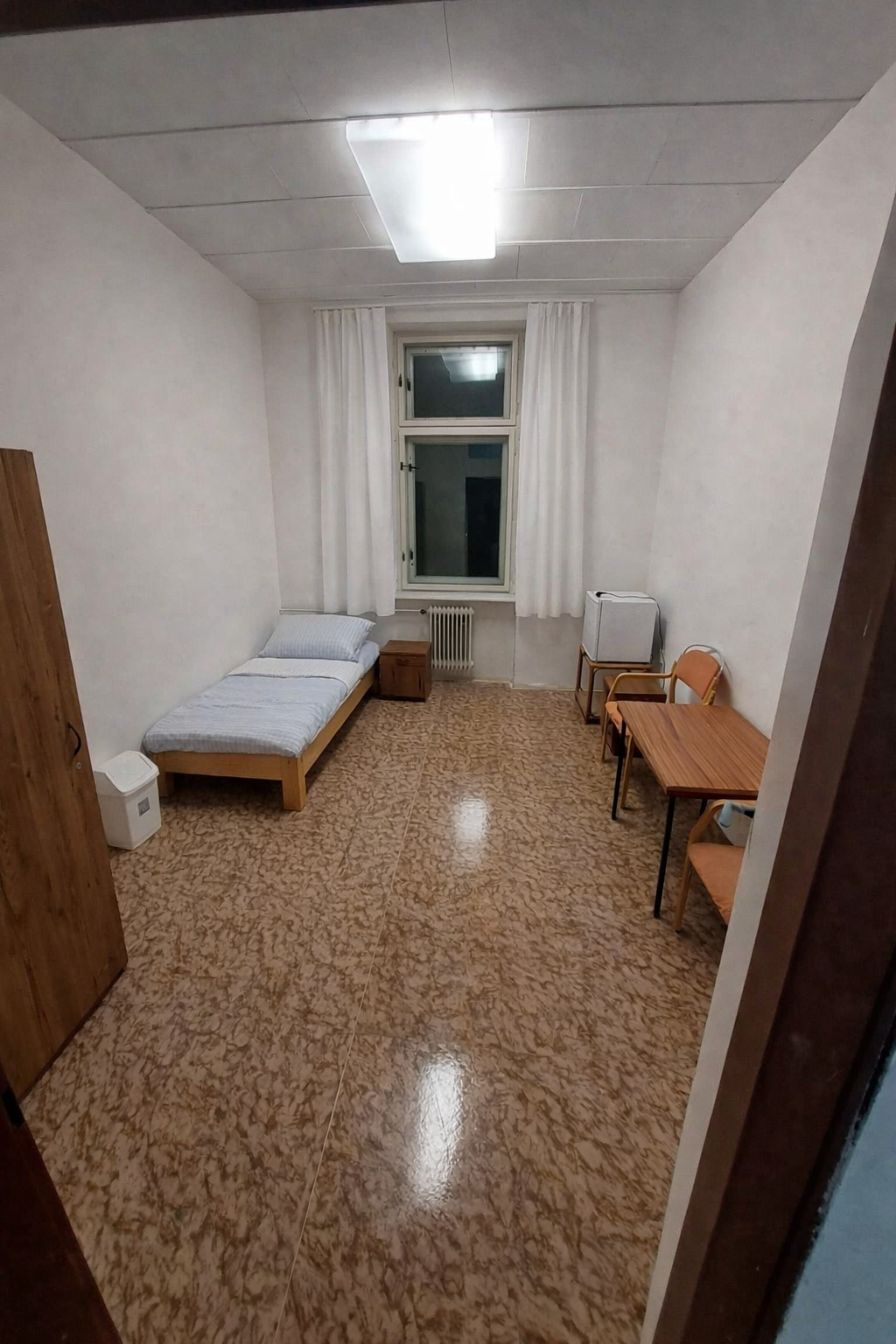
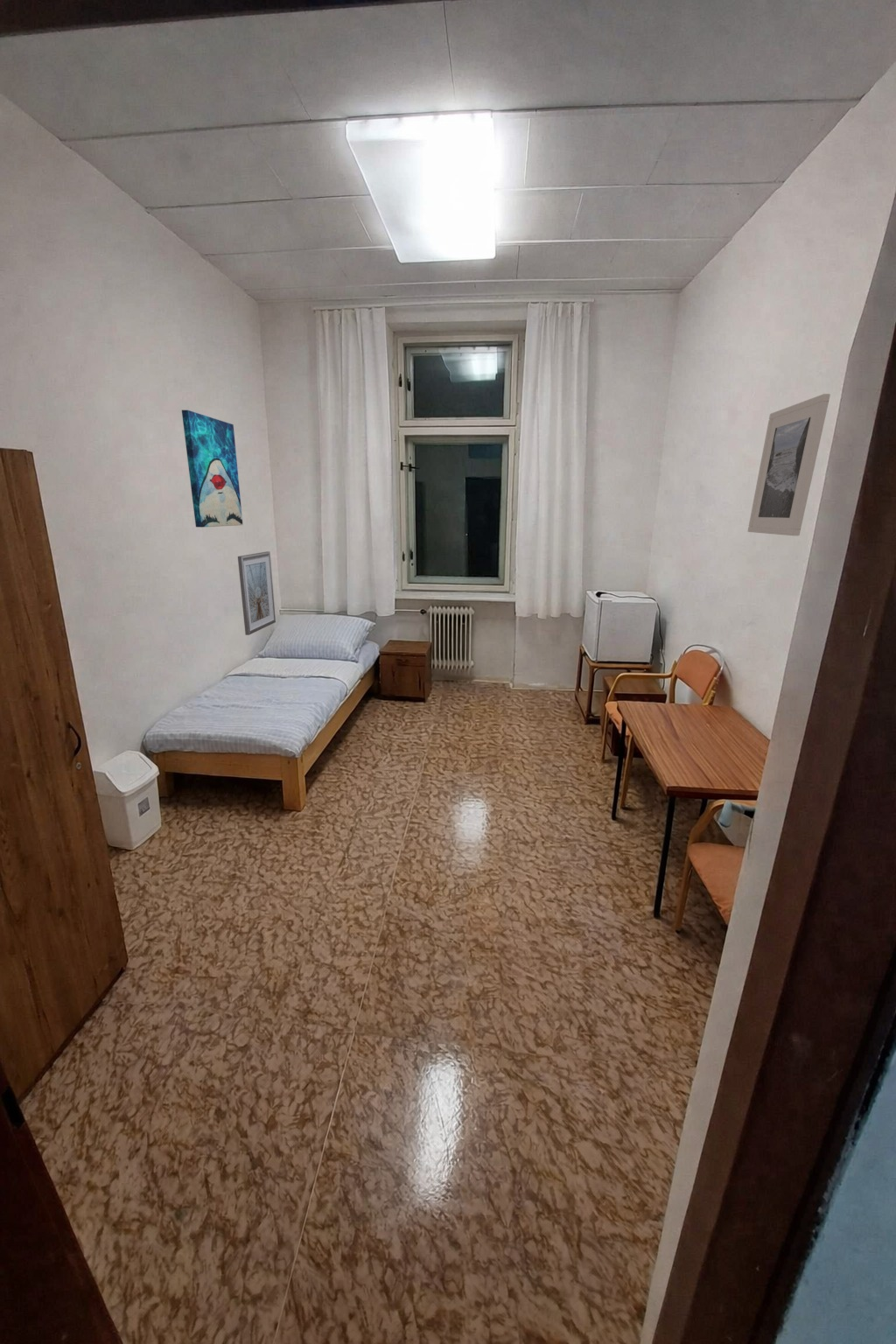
+ wall art [181,409,243,528]
+ picture frame [237,550,276,636]
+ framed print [747,393,831,536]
